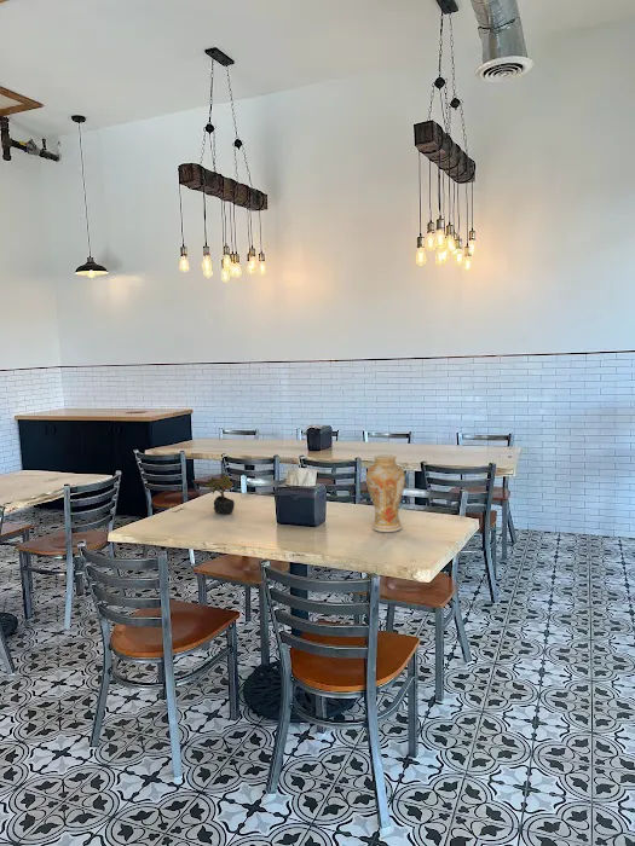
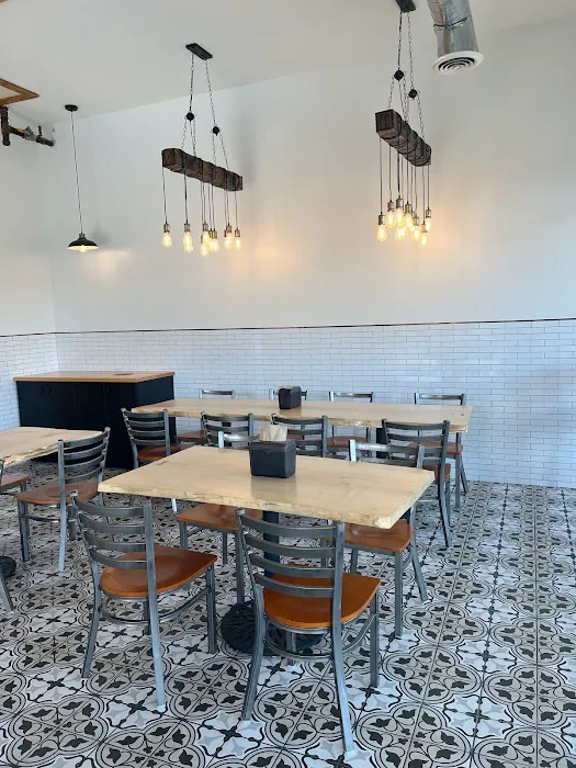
- succulent plant [204,475,236,516]
- vase [365,453,406,533]
